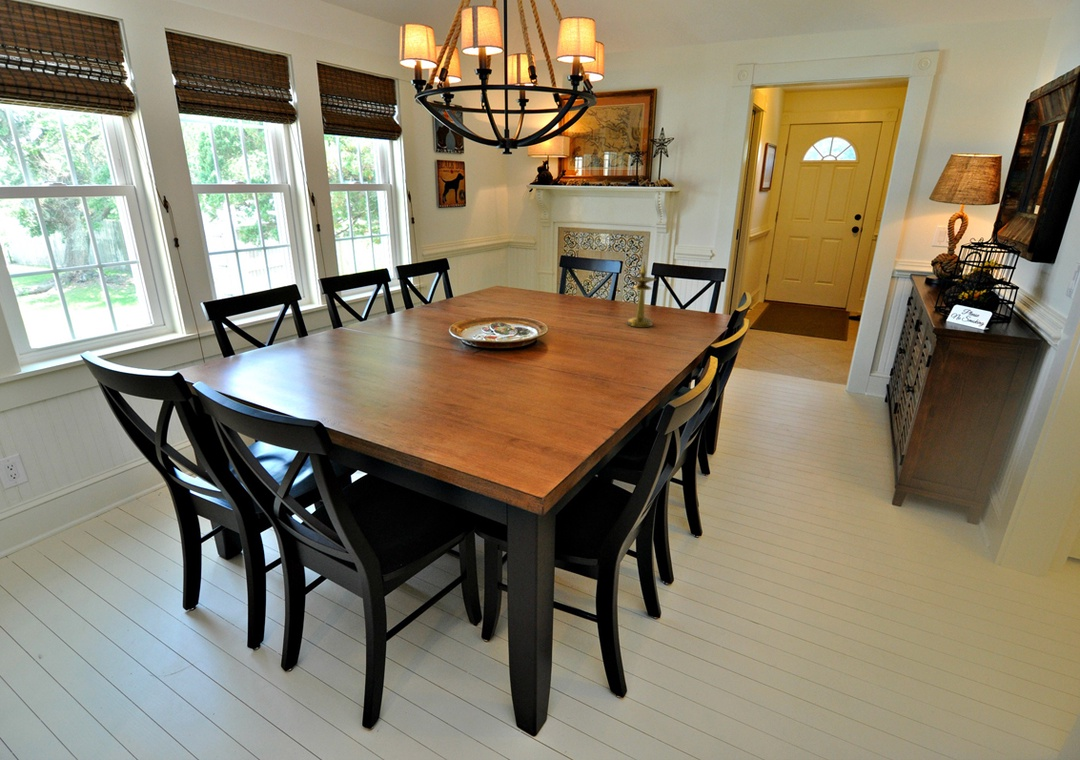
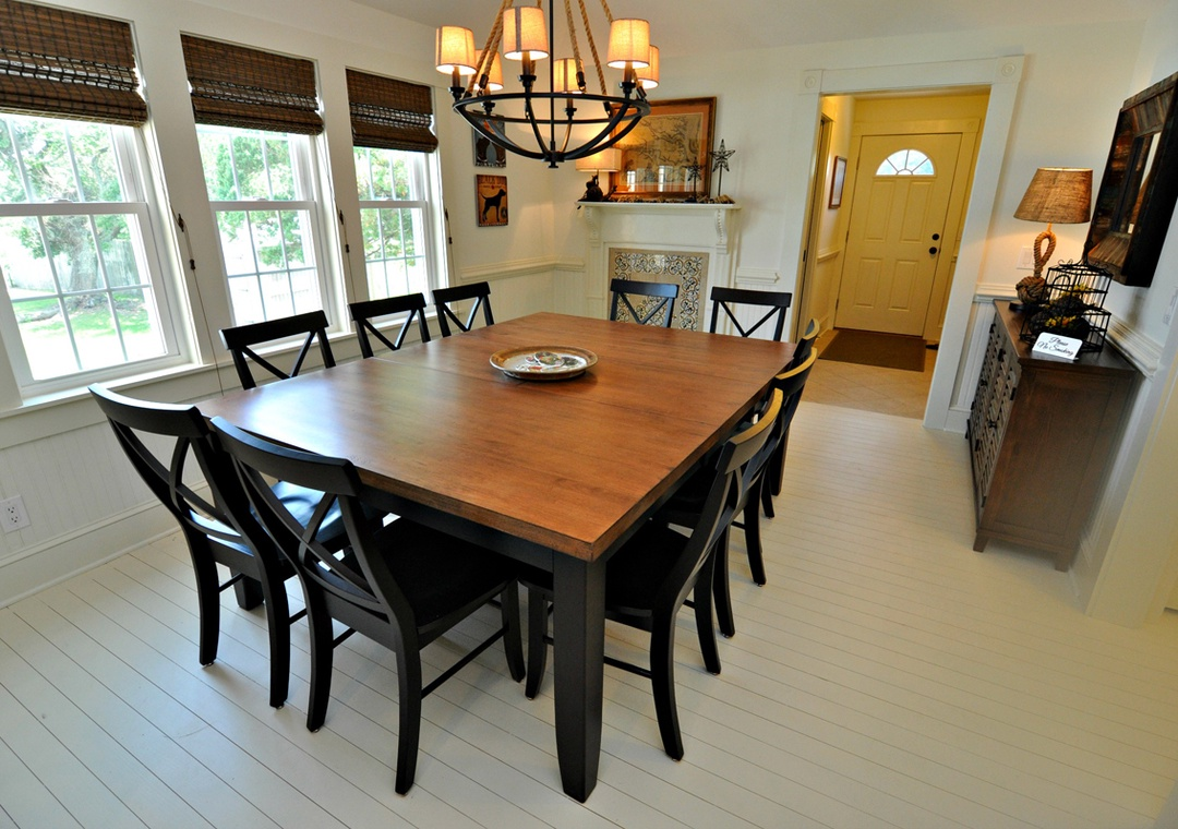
- candlestick [626,261,657,328]
